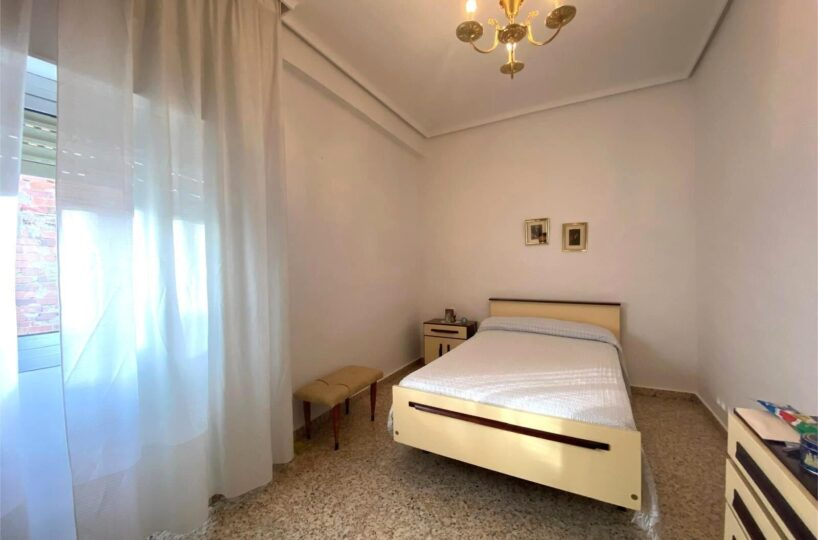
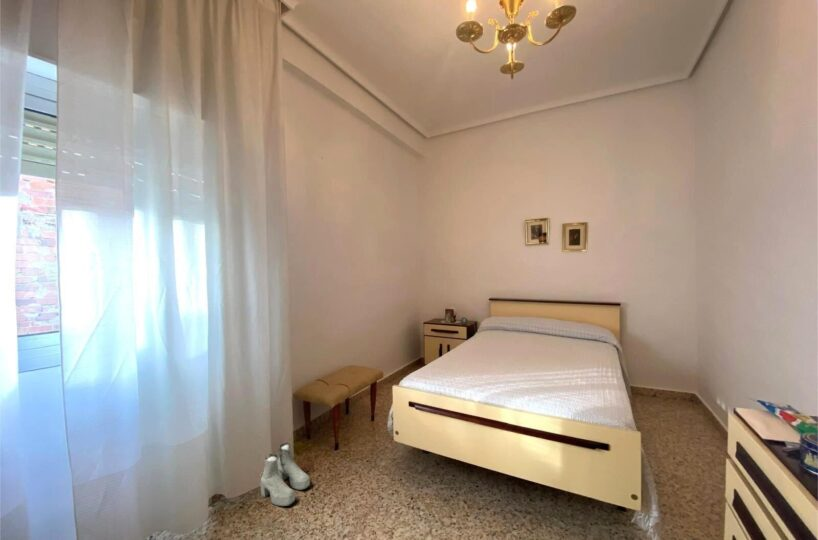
+ boots [260,442,311,507]
